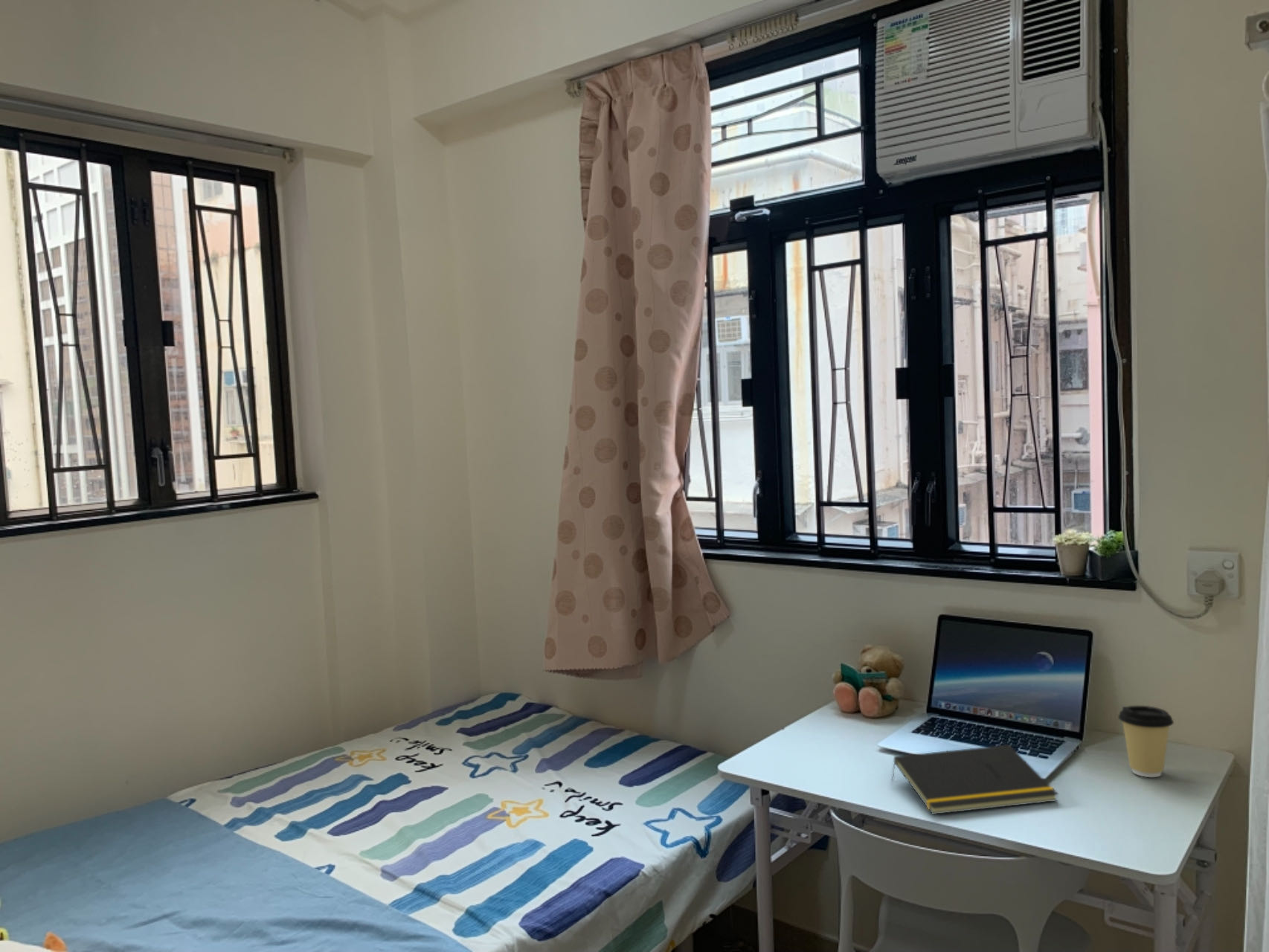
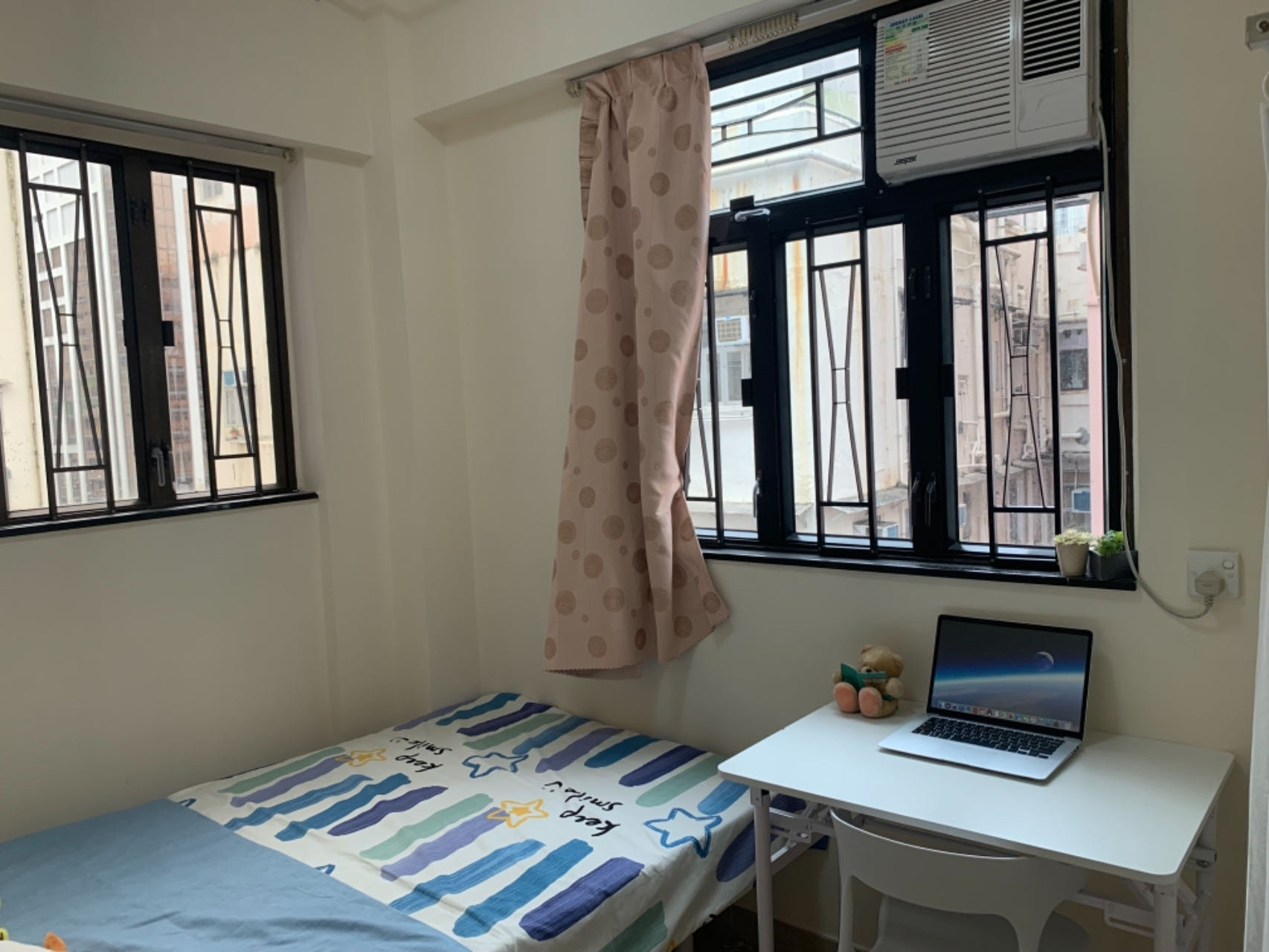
- coffee cup [1117,705,1175,778]
- notepad [890,744,1059,815]
